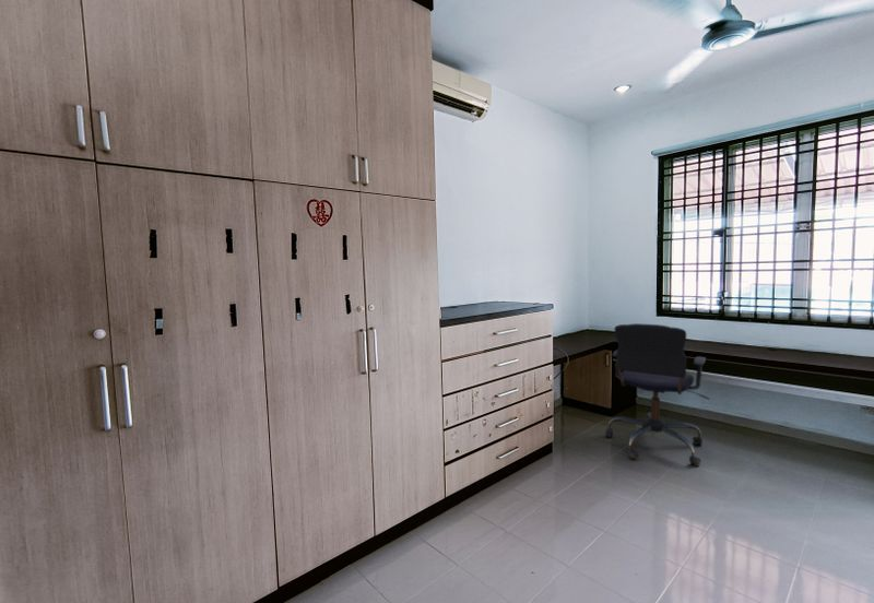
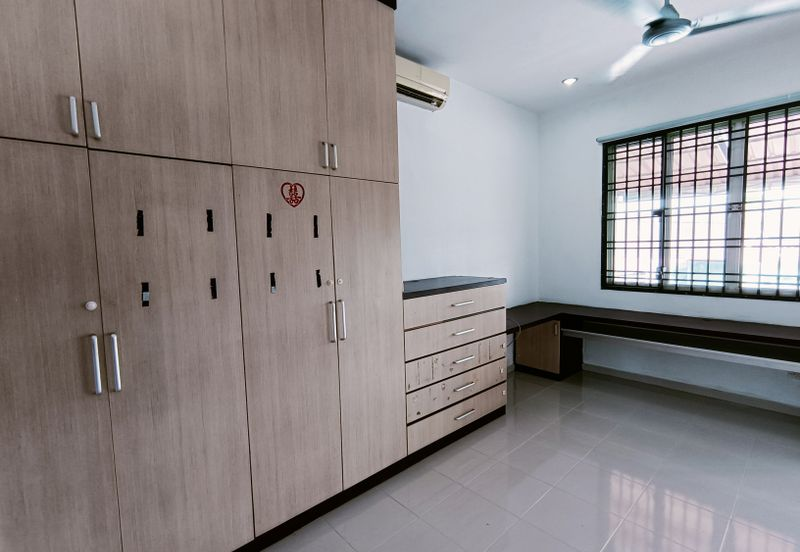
- office chair [604,322,710,468]
